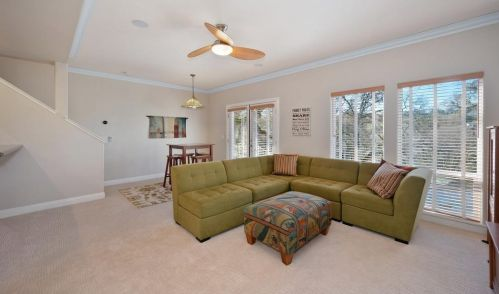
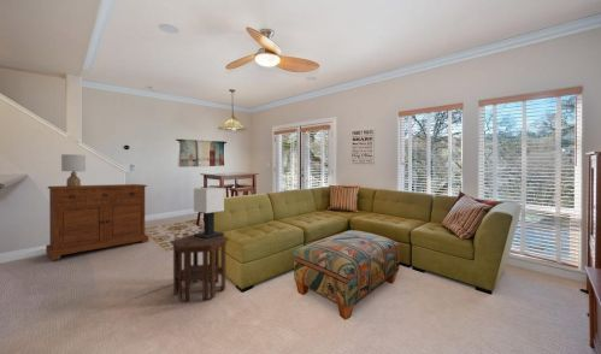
+ sideboard [45,183,149,261]
+ side table [169,234,230,303]
+ lamp [60,153,87,187]
+ table lamp [193,187,225,240]
